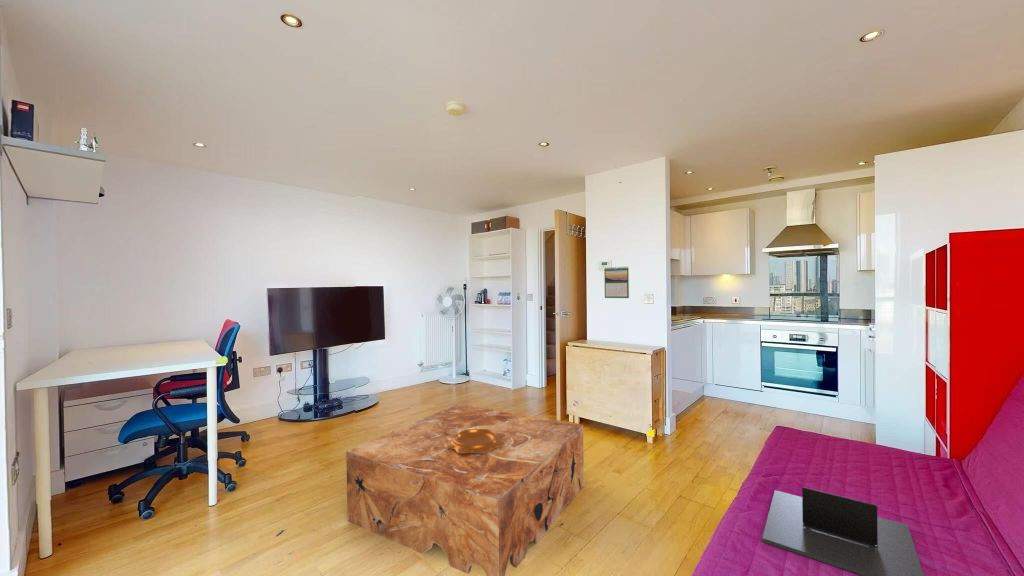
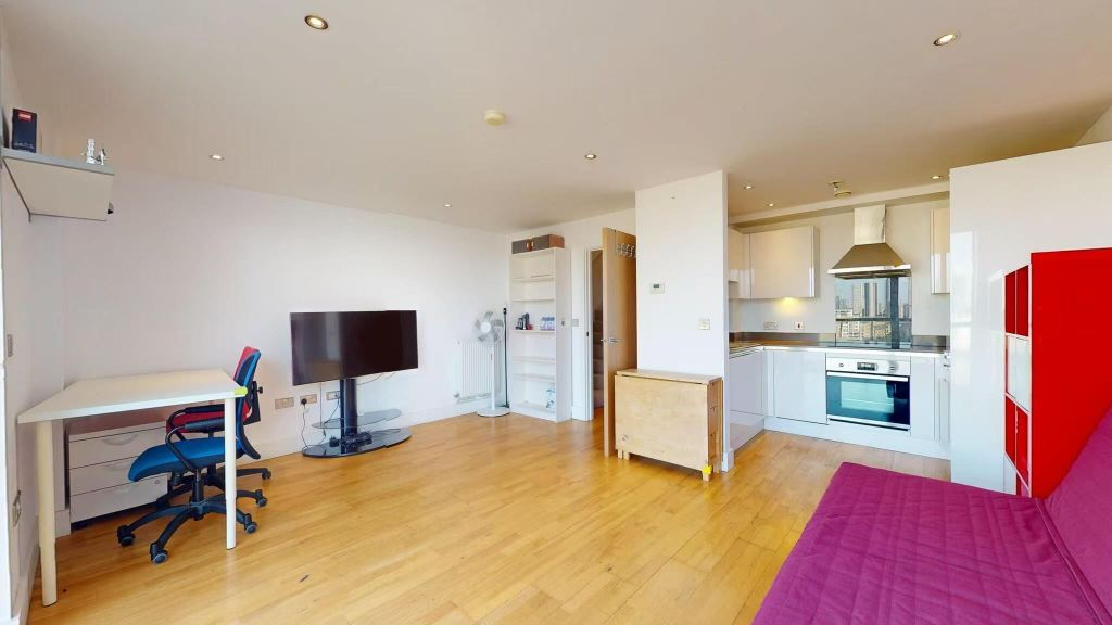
- calendar [603,266,630,299]
- coffee table [345,402,585,576]
- laptop [761,486,925,576]
- decorative bowl [444,429,506,453]
